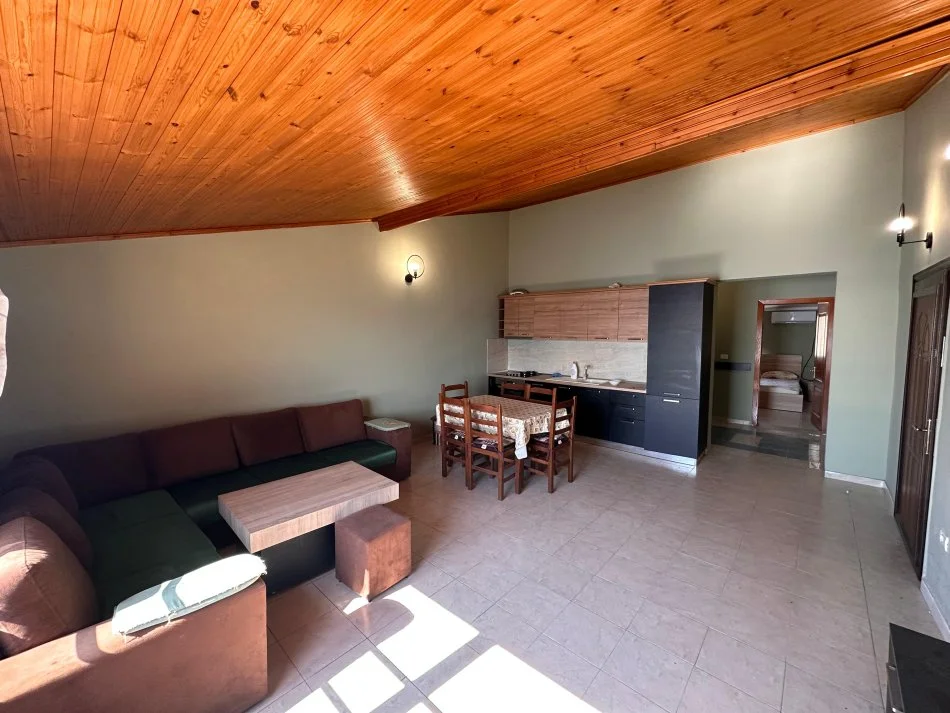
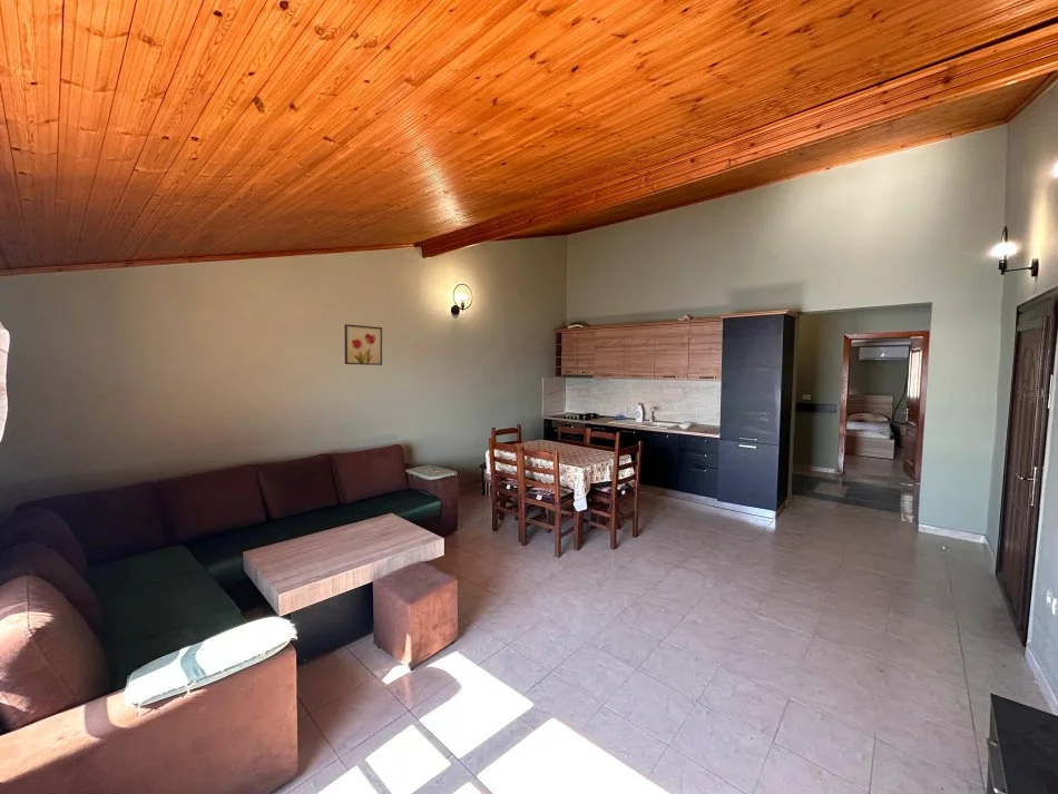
+ wall art [344,323,383,366]
